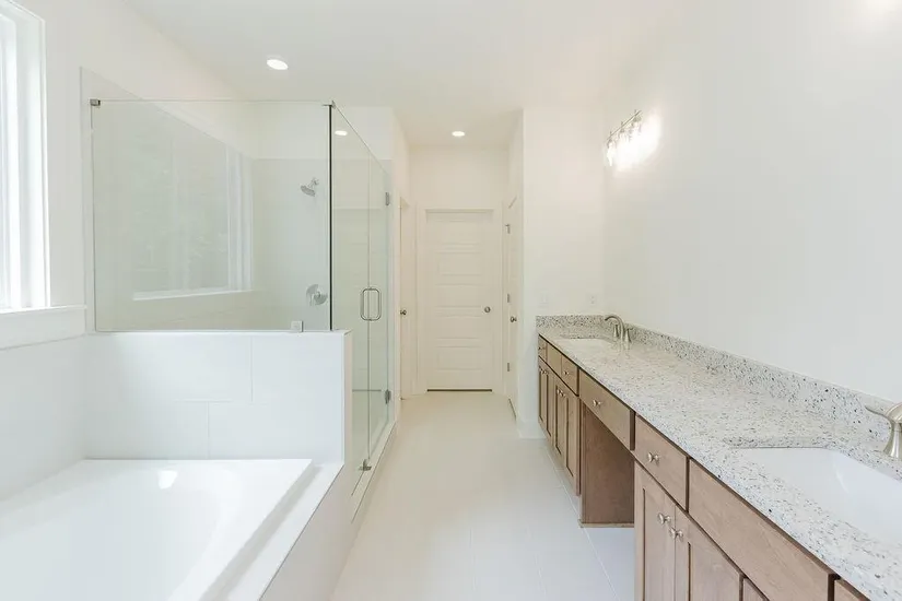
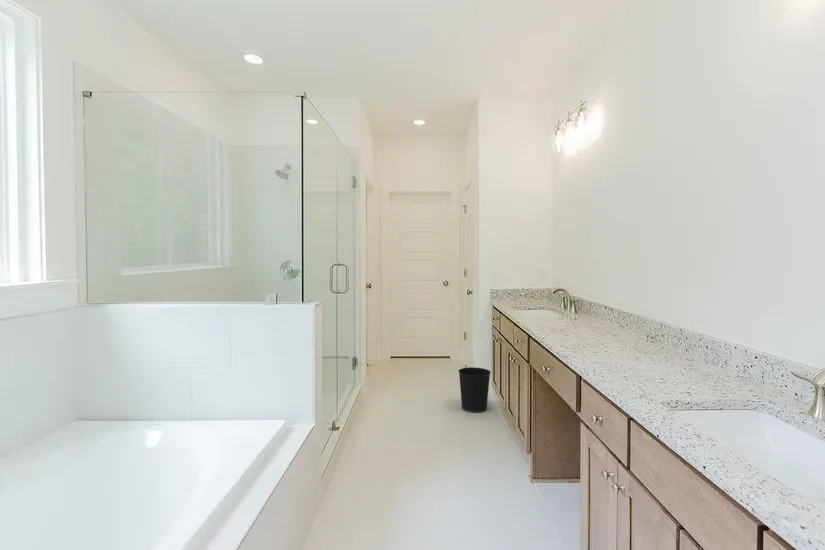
+ wastebasket [457,366,492,413]
